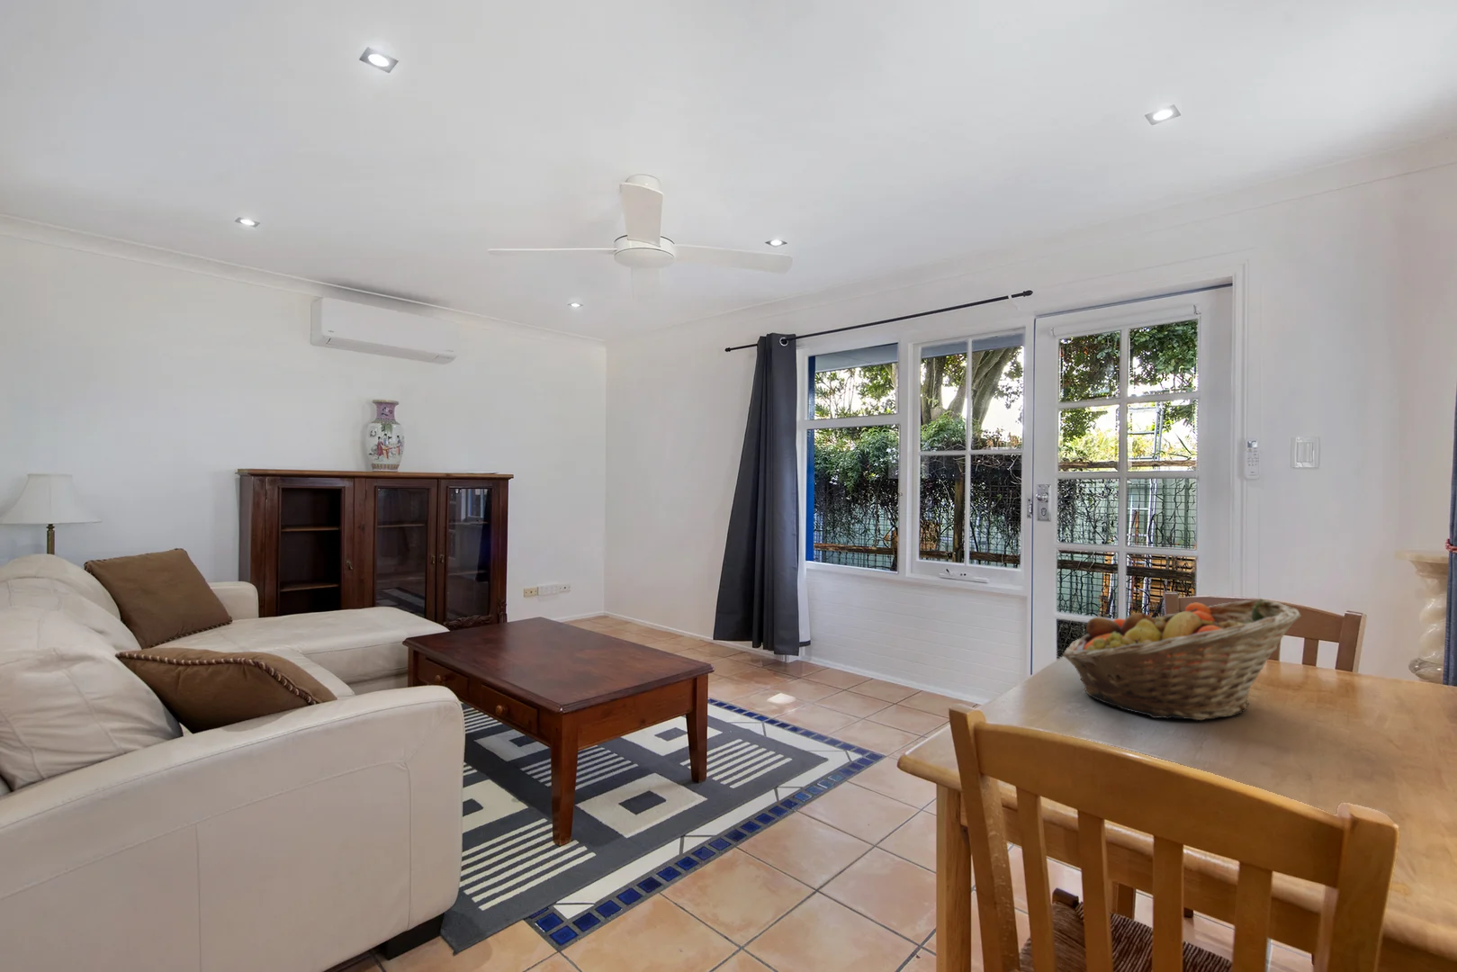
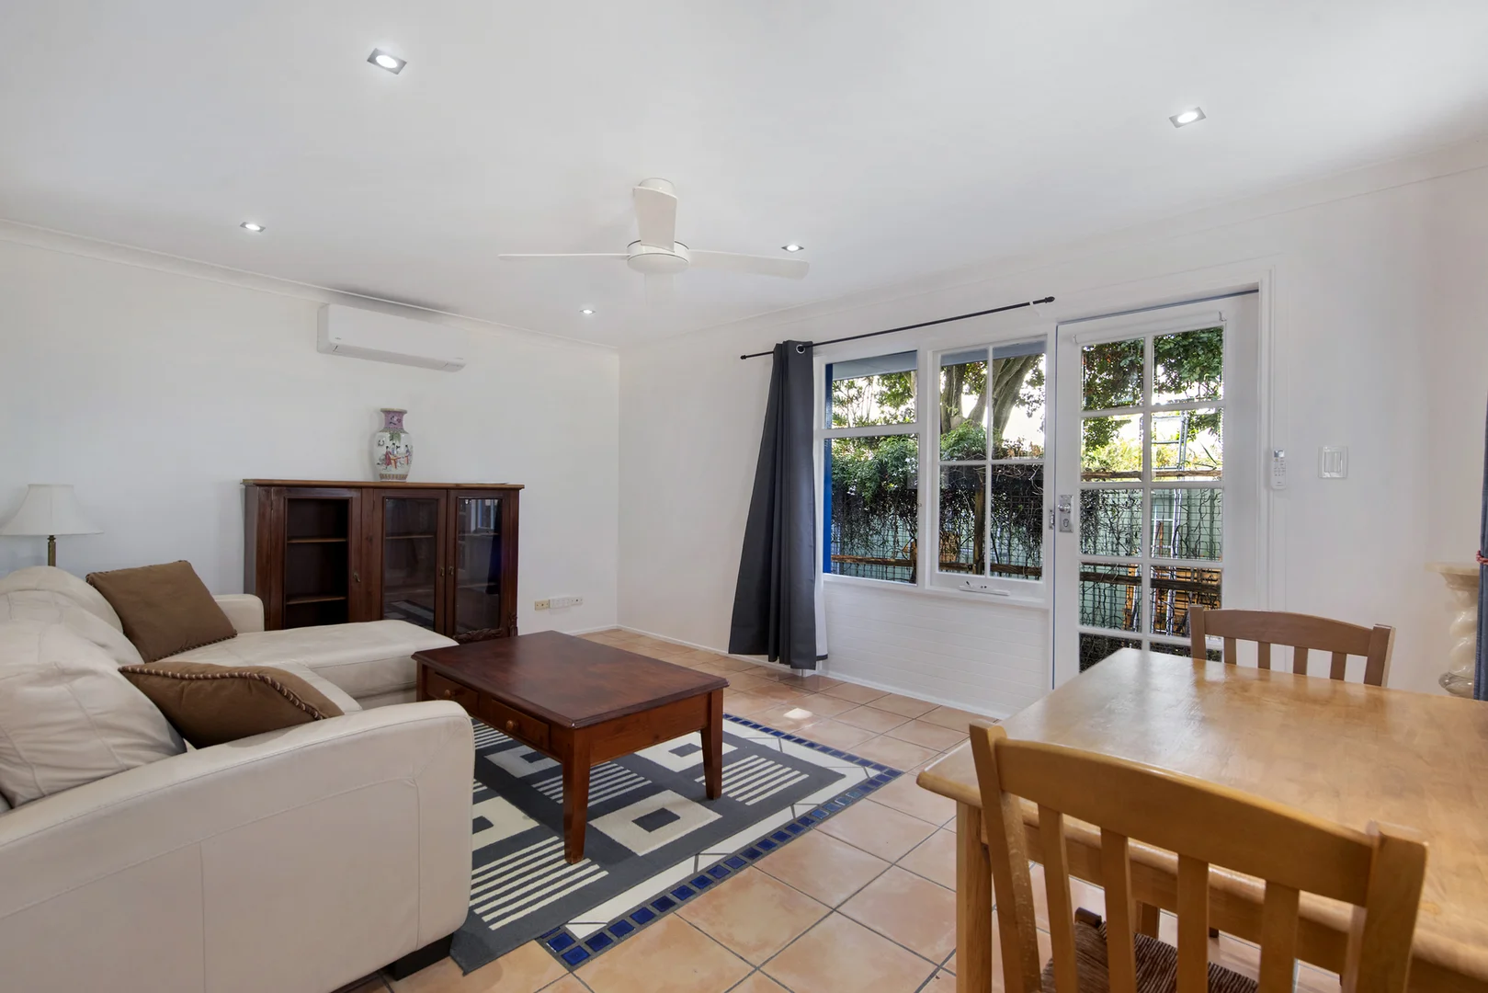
- fruit basket [1062,598,1303,721]
